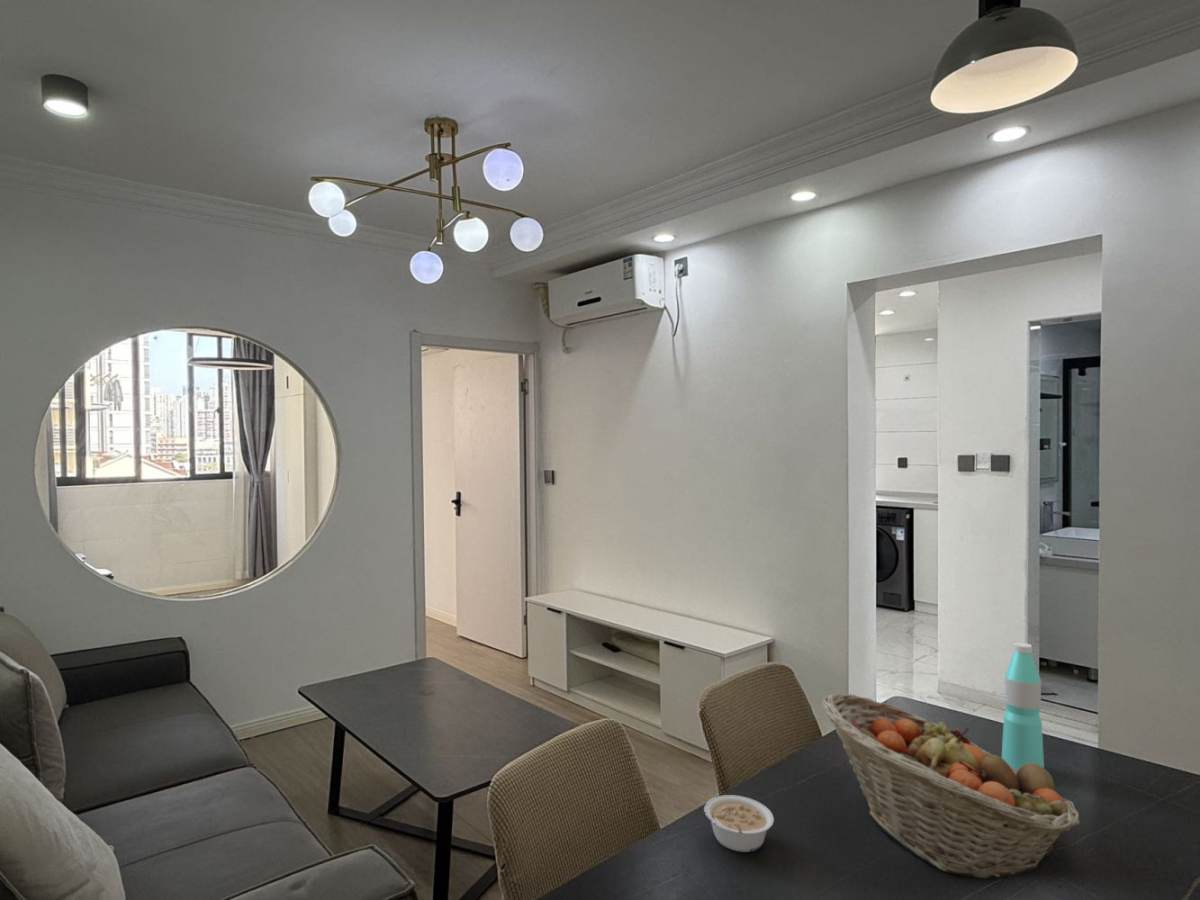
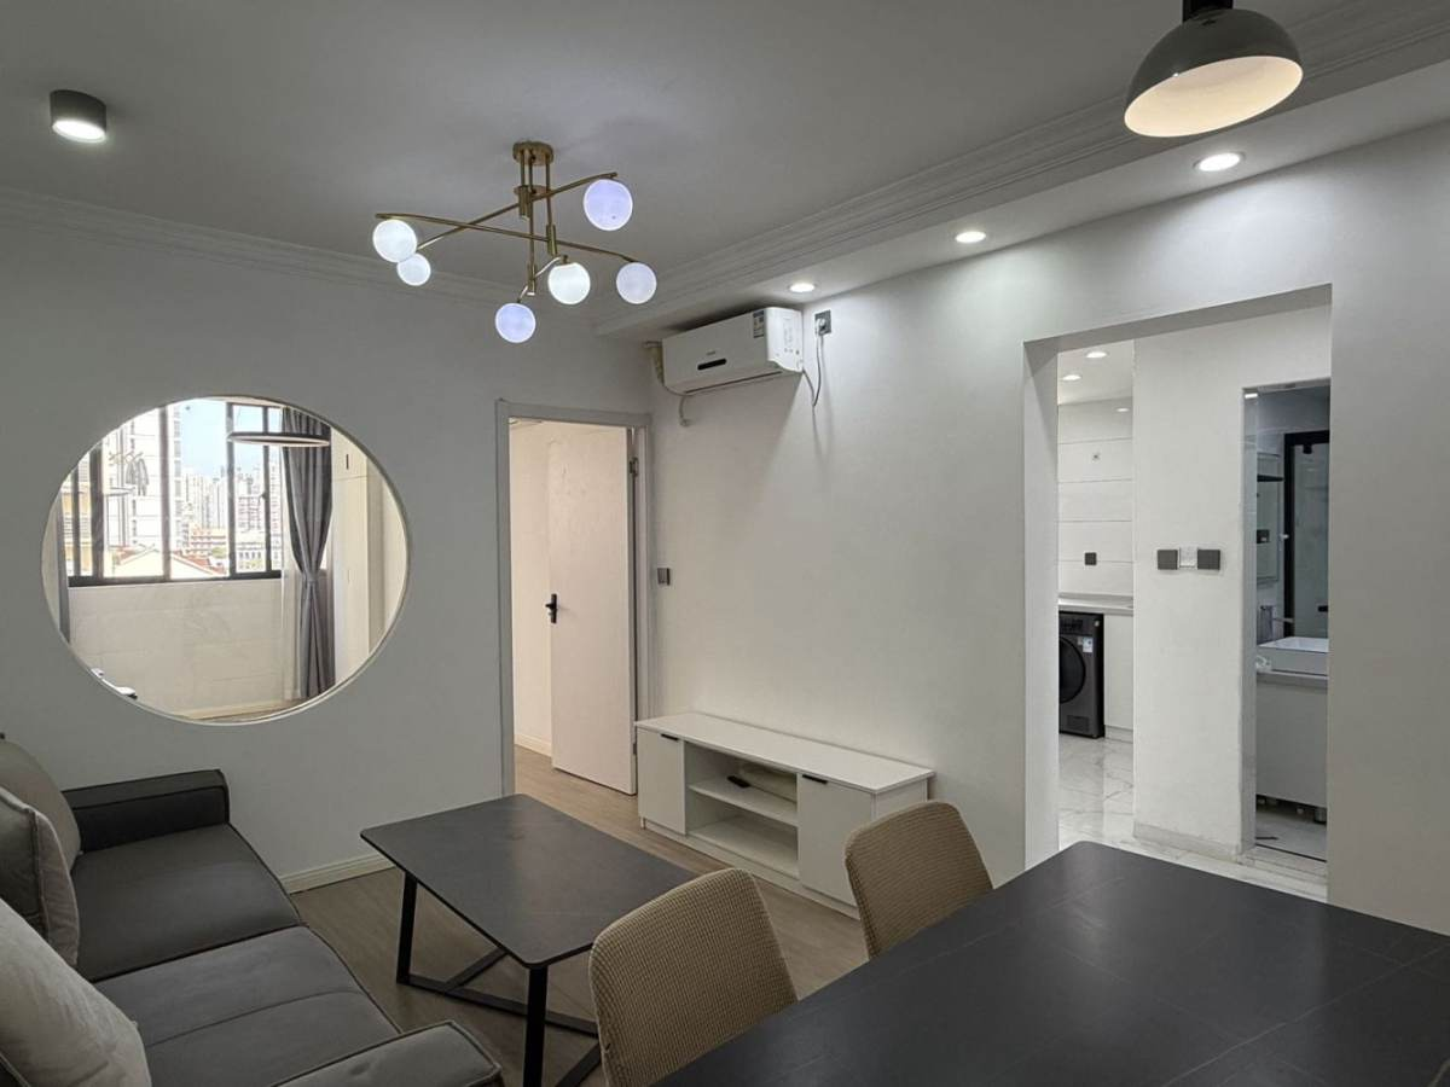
- water bottle [1001,641,1045,771]
- fruit basket [821,693,1082,881]
- legume [703,794,775,853]
